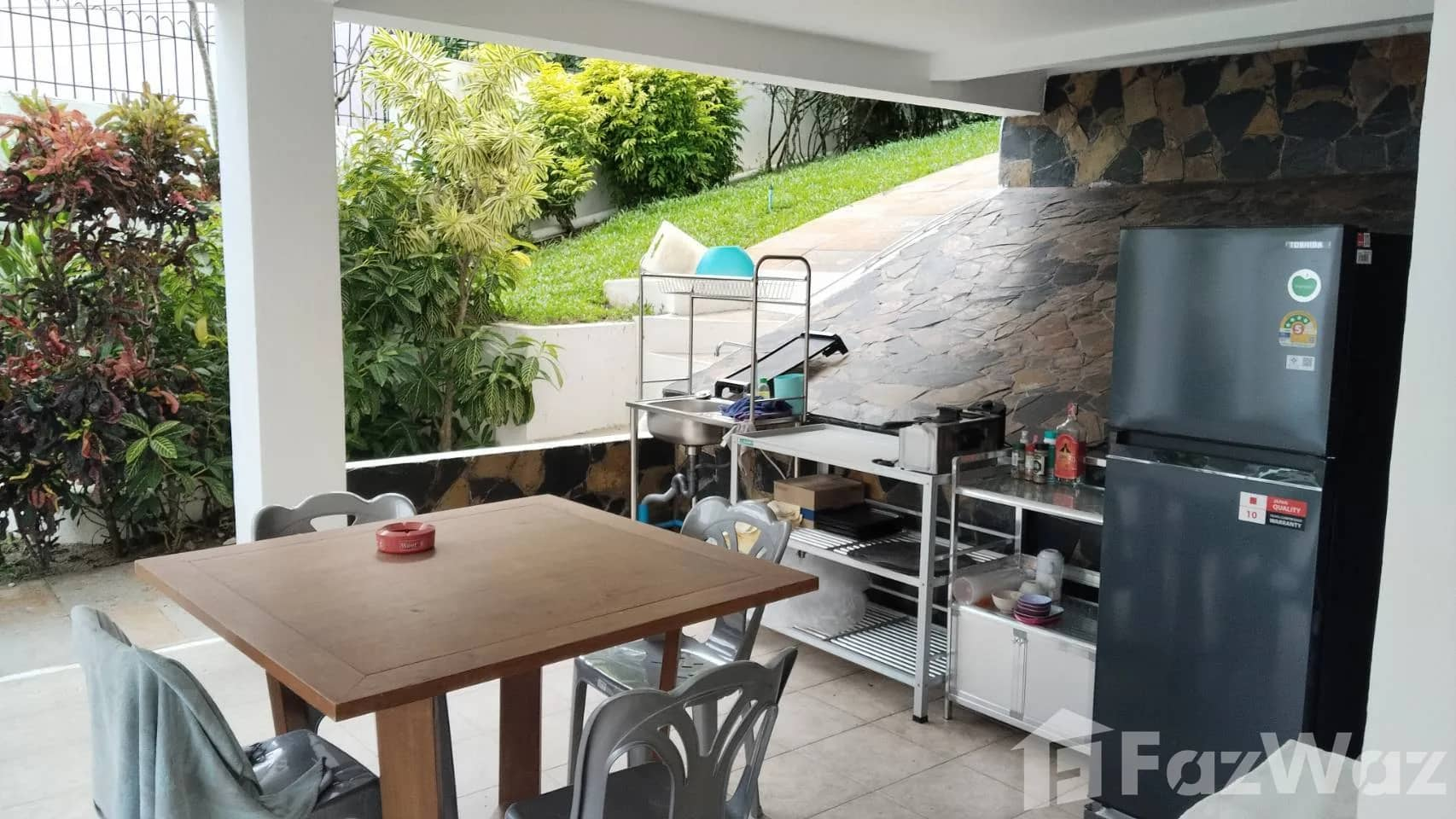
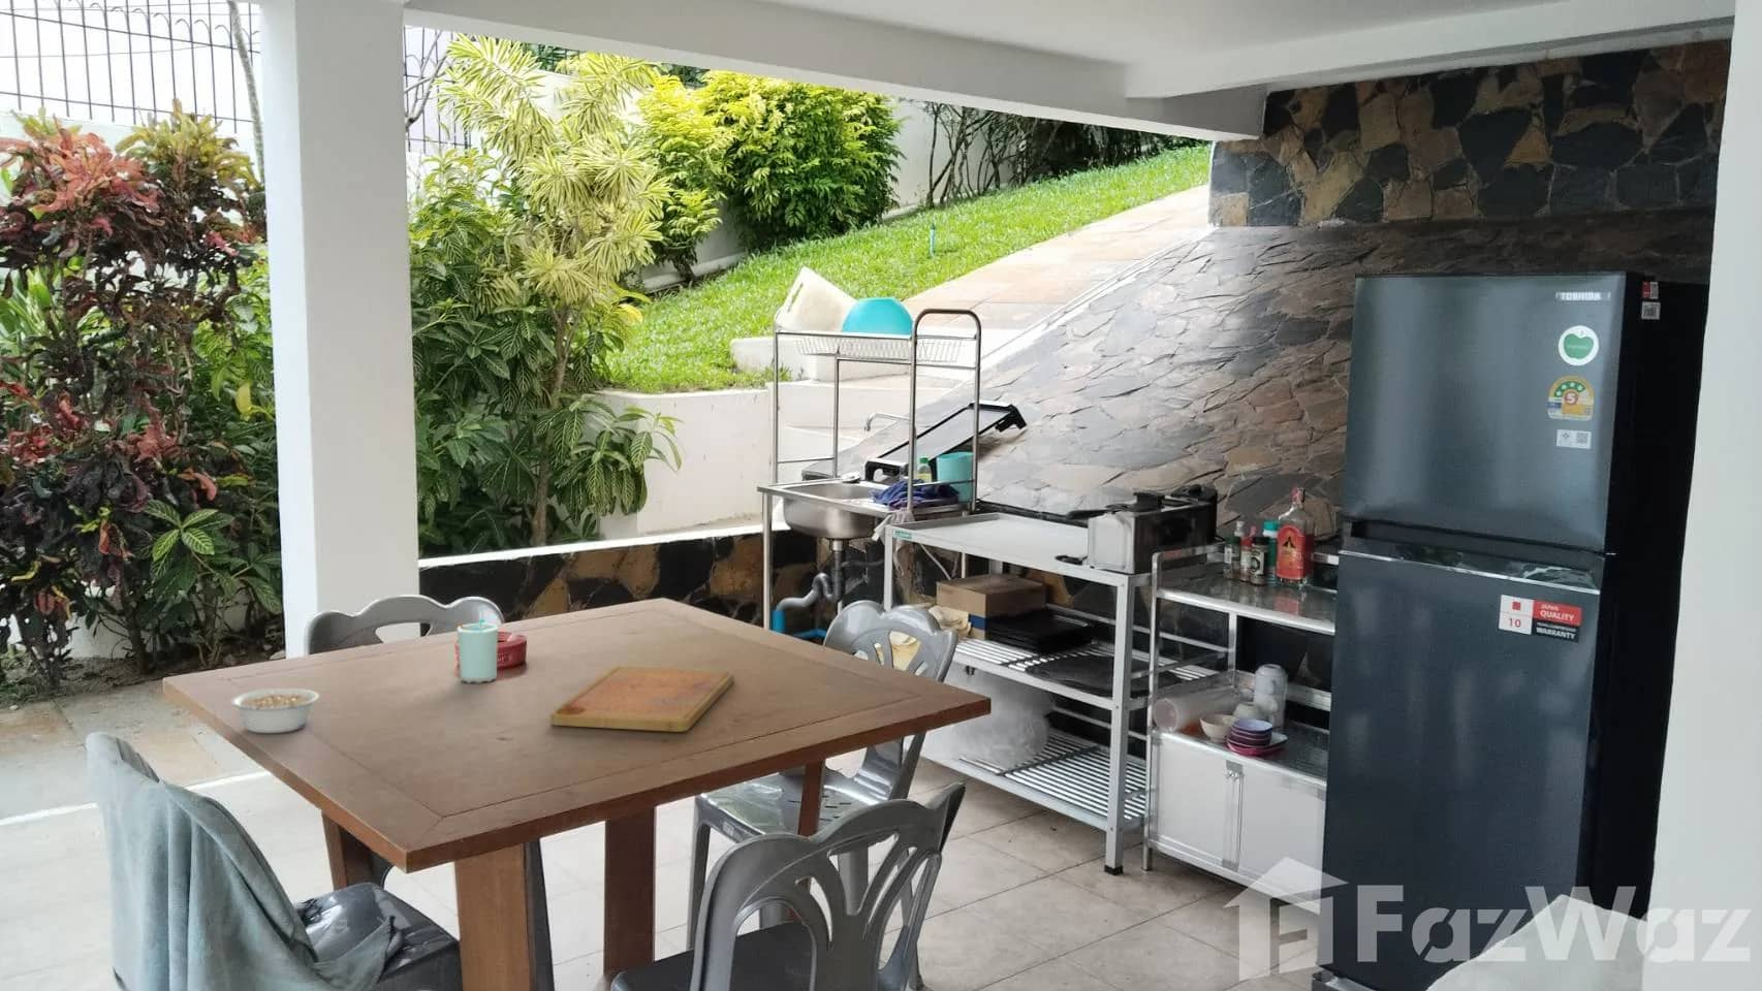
+ cup [456,618,499,685]
+ cutting board [549,664,736,733]
+ legume [229,687,321,734]
